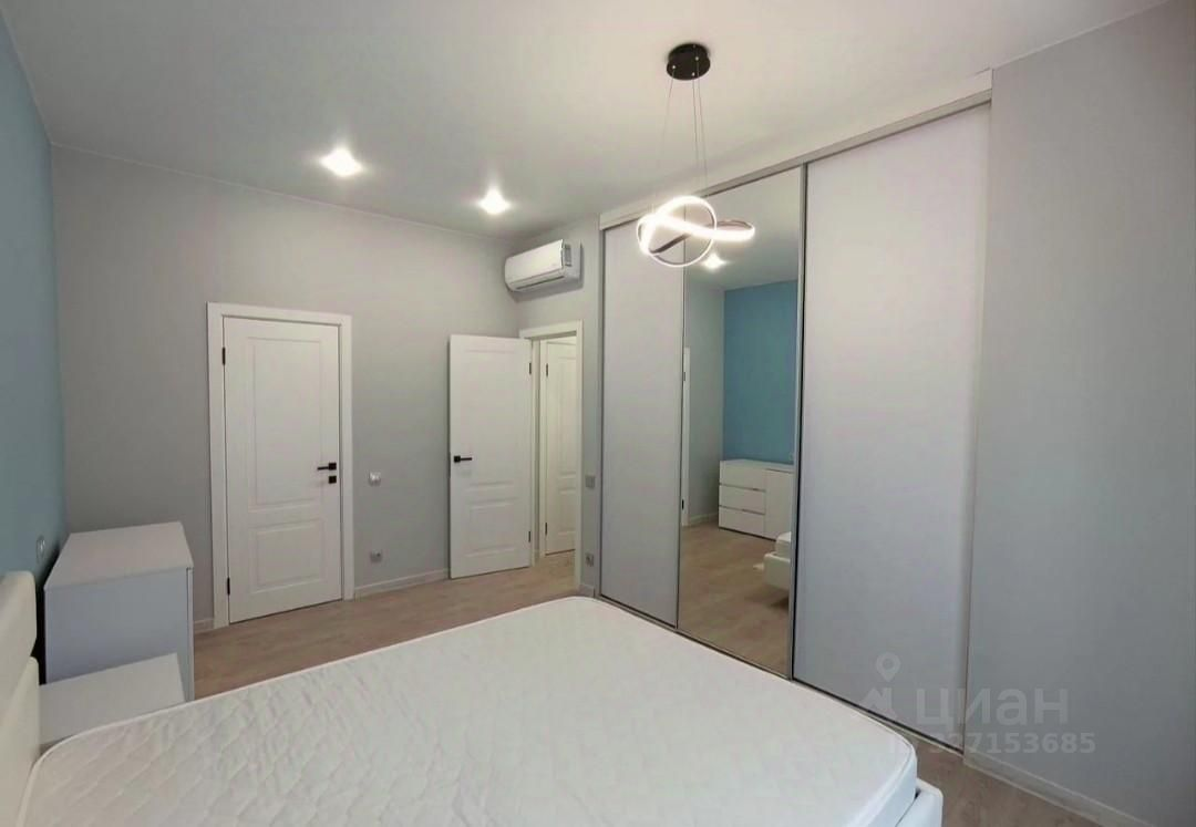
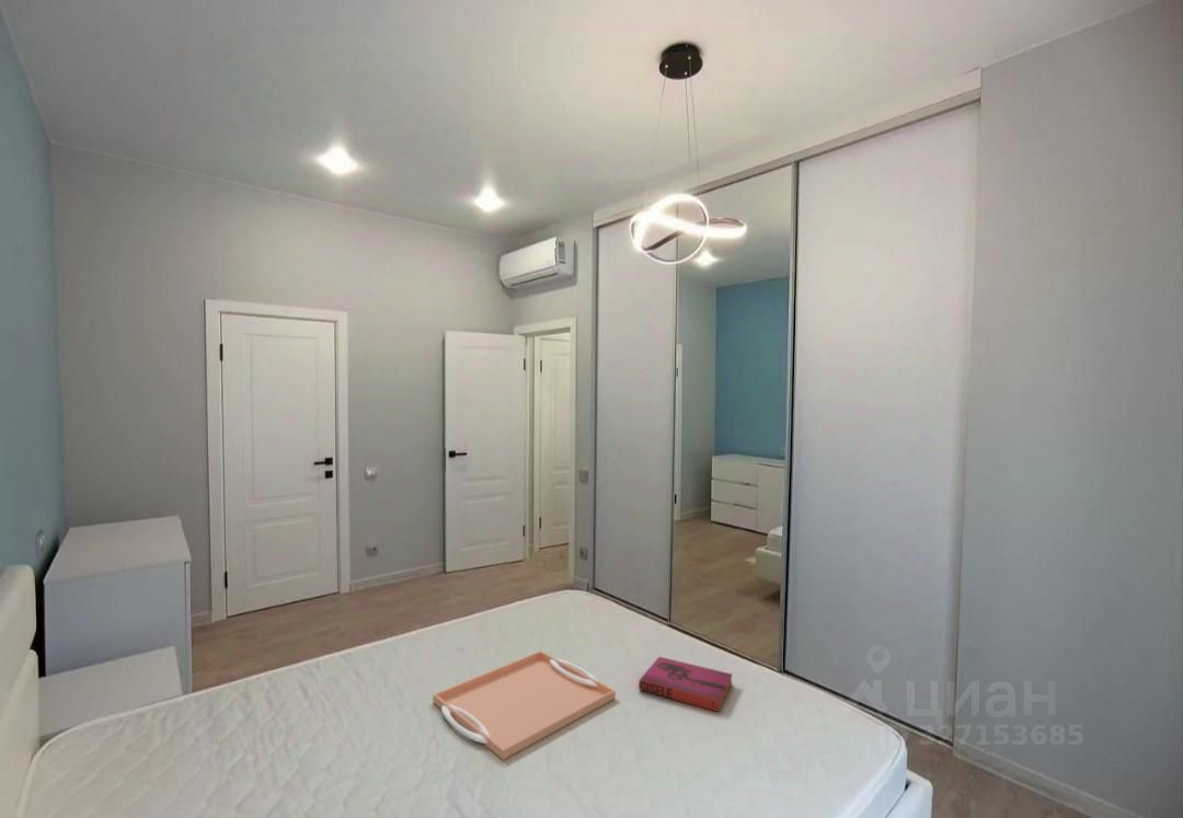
+ hardback book [638,656,734,713]
+ serving tray [432,649,617,761]
